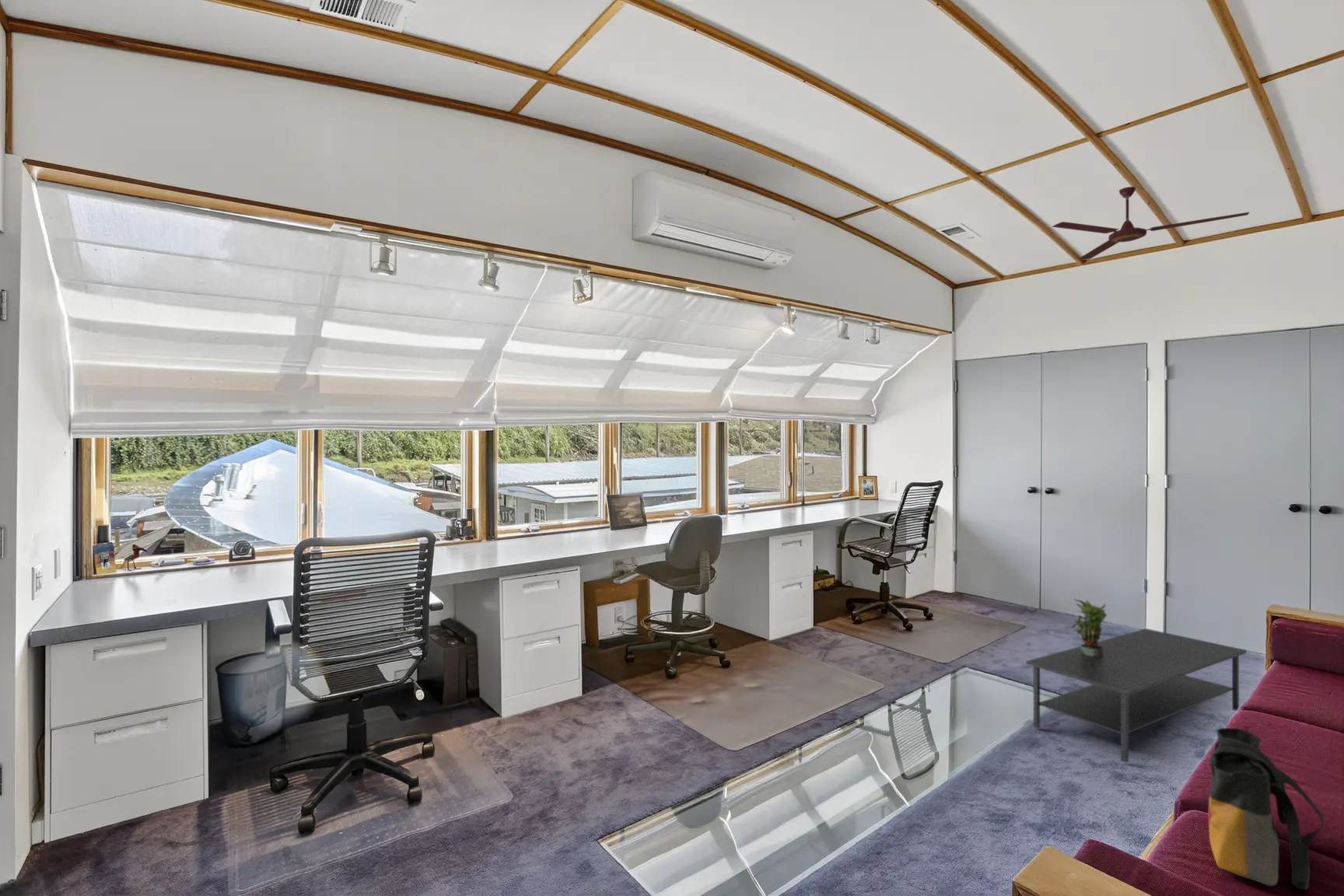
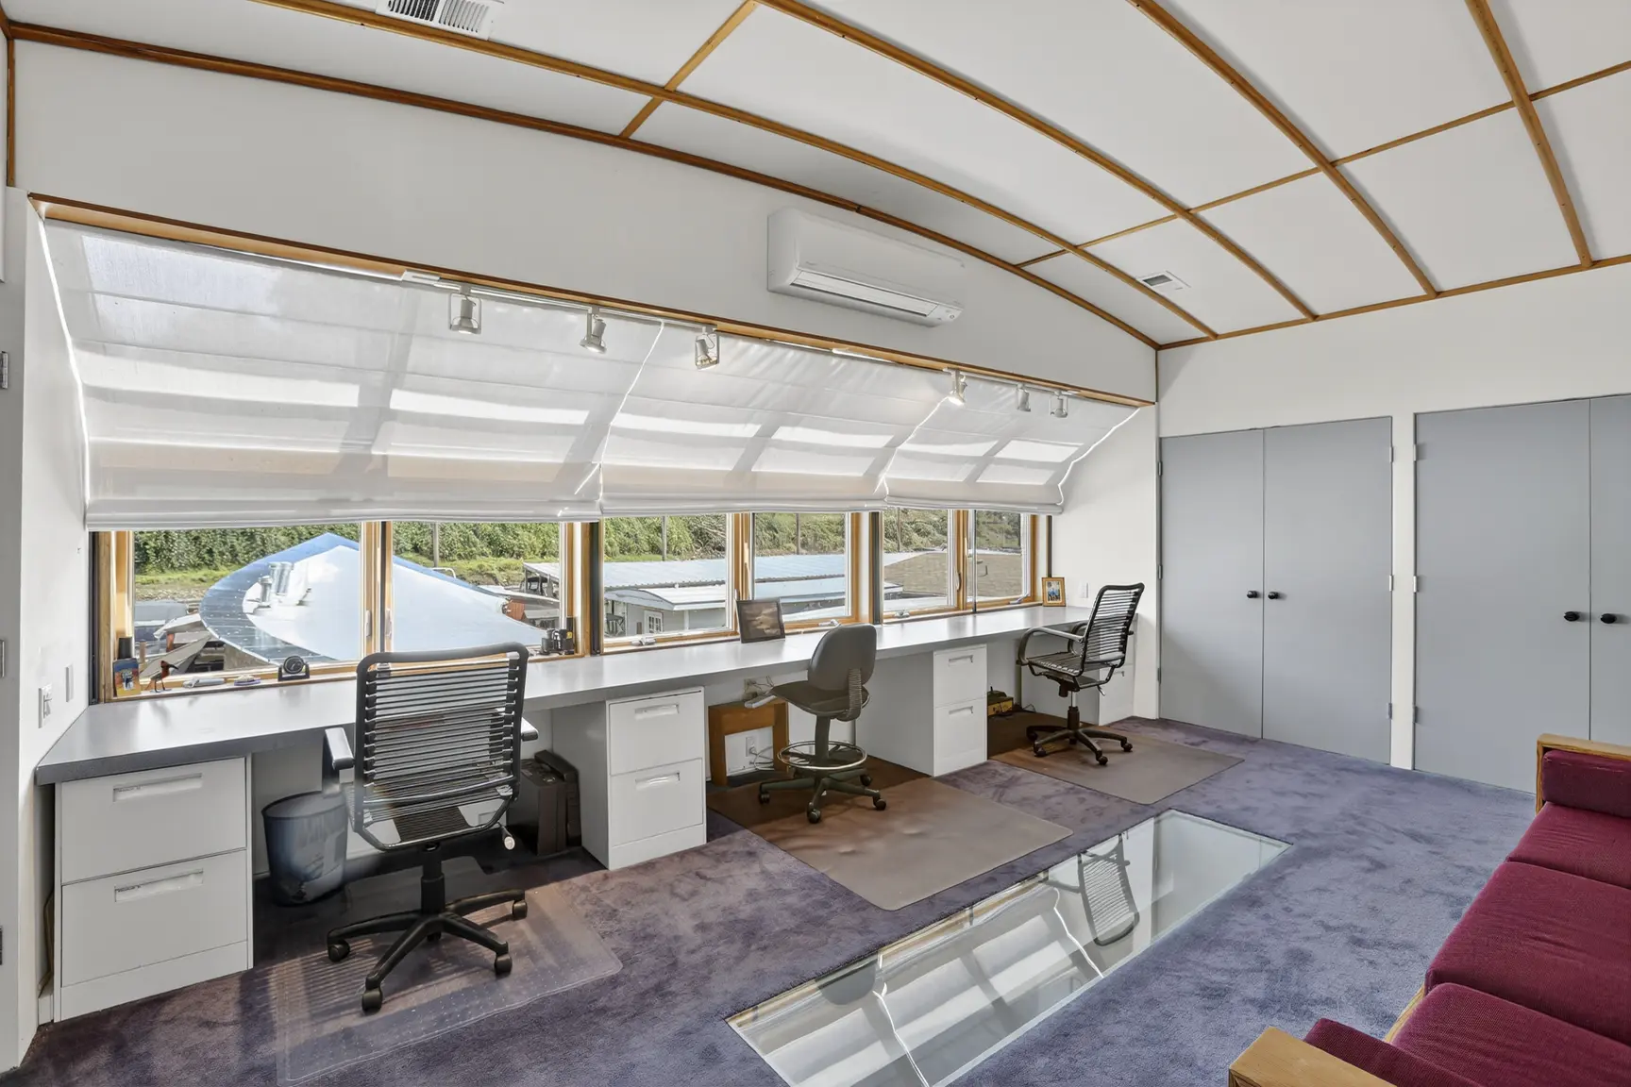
- ceiling fan [1051,186,1250,261]
- coffee table [1025,628,1248,764]
- tote bag [1207,727,1325,891]
- potted plant [1070,598,1108,656]
